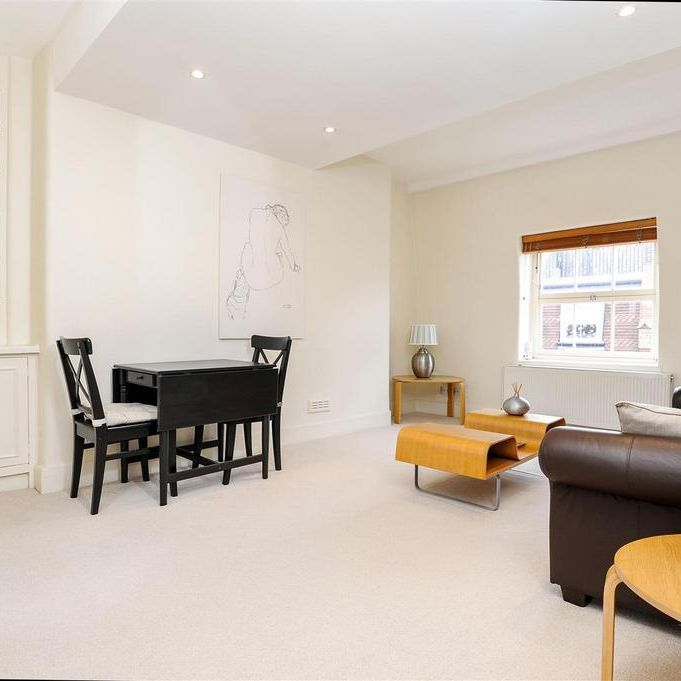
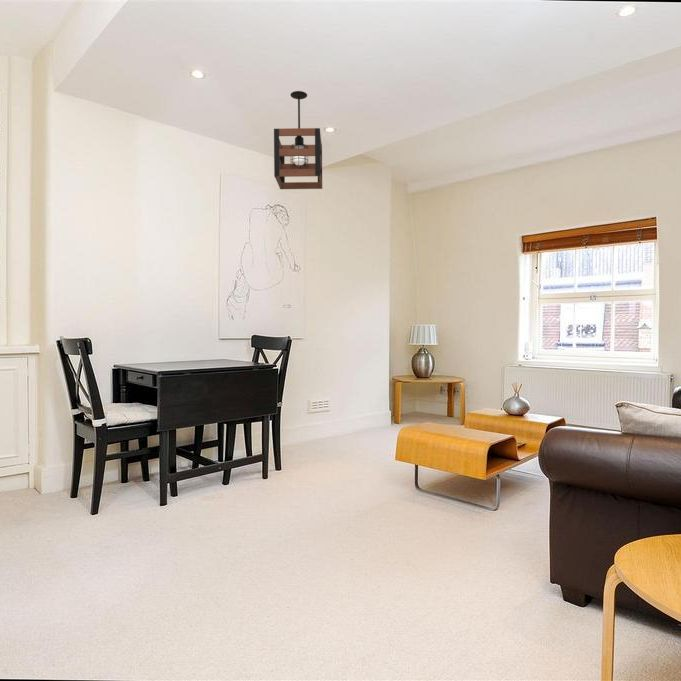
+ pendant light [273,90,323,190]
